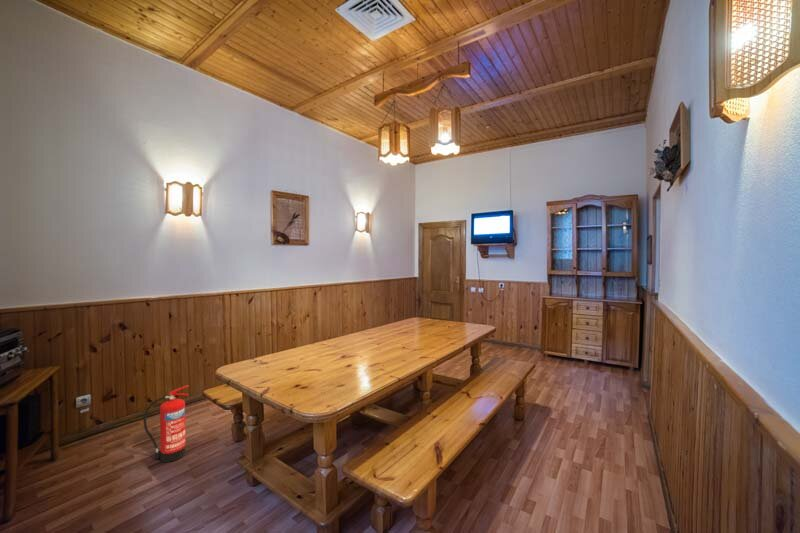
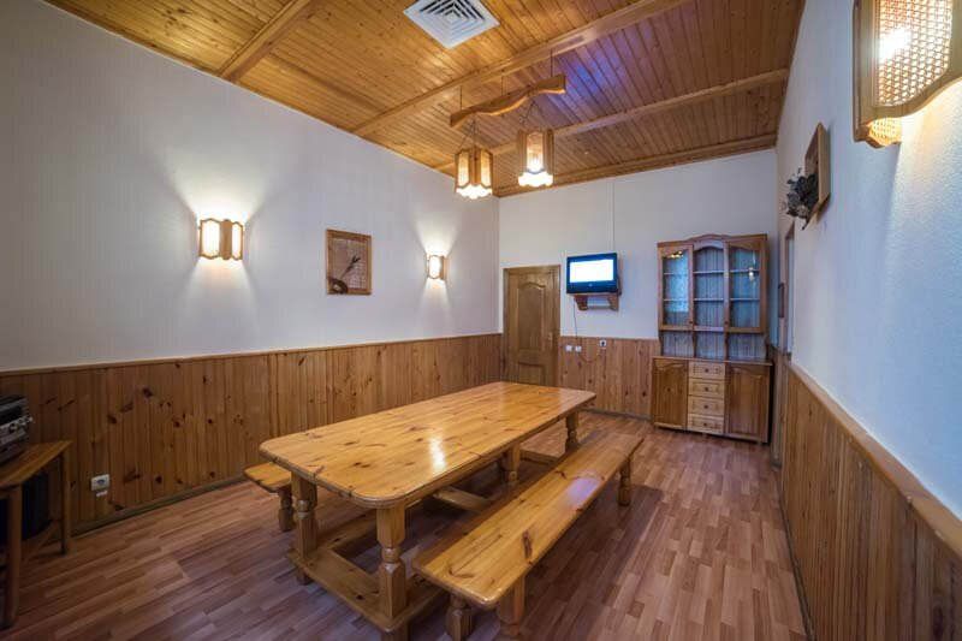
- fire extinguisher [143,384,190,463]
